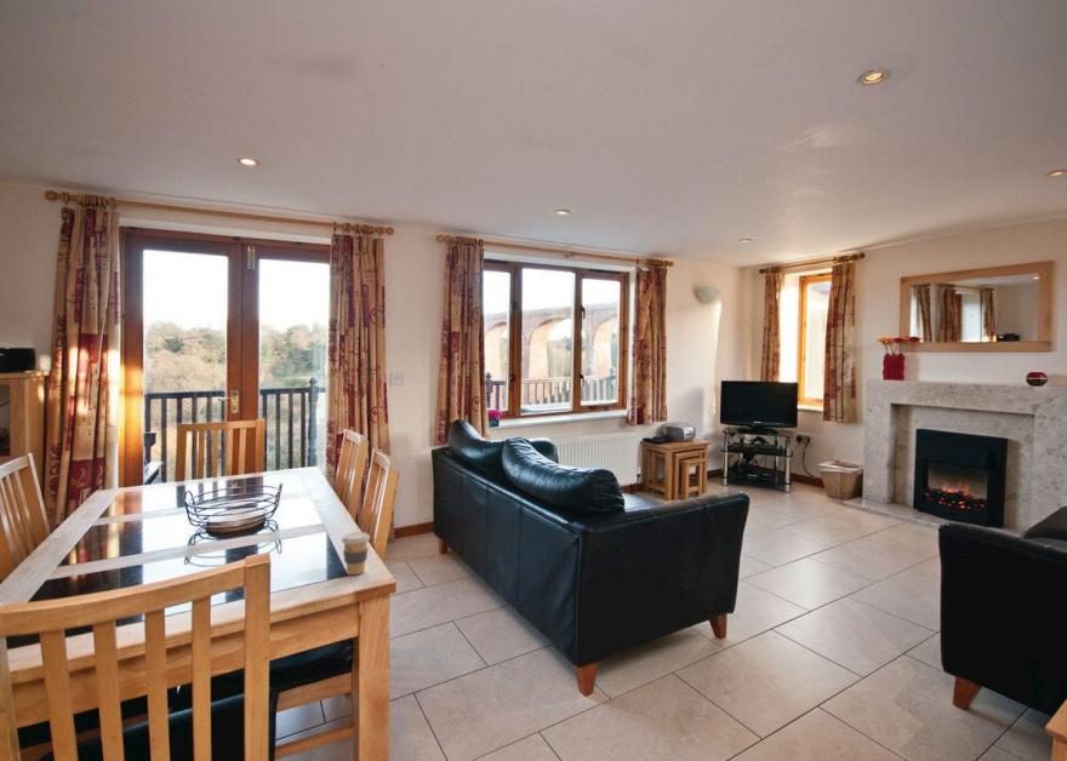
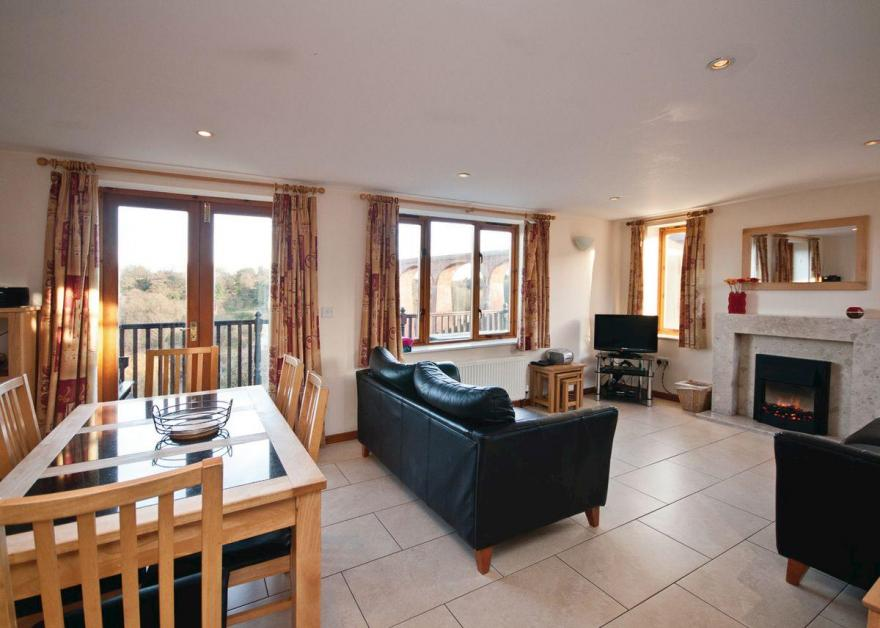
- coffee cup [341,531,371,576]
